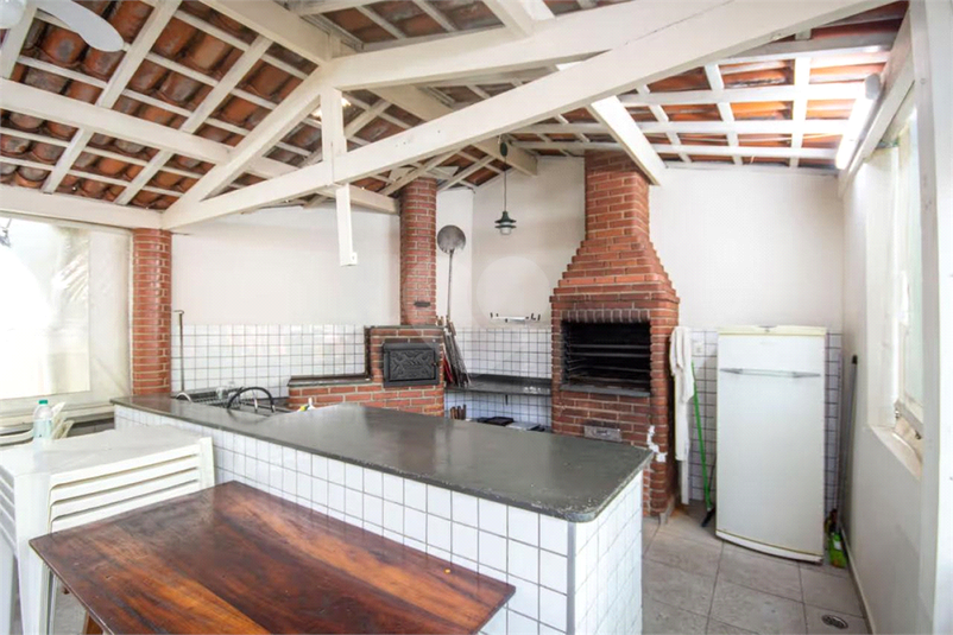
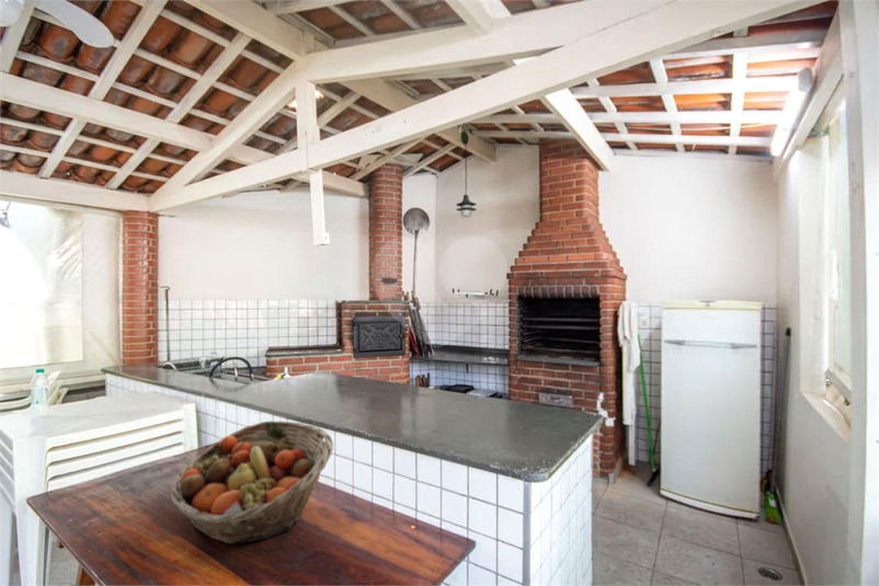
+ fruit basket [170,420,334,544]
